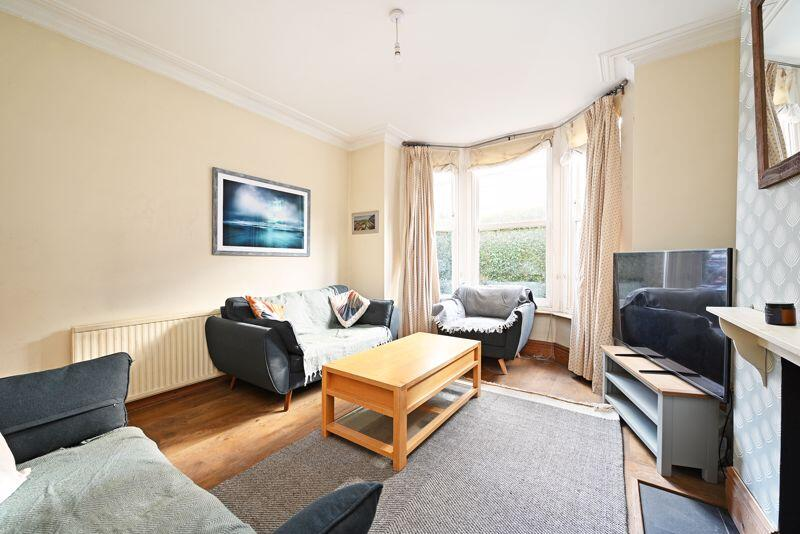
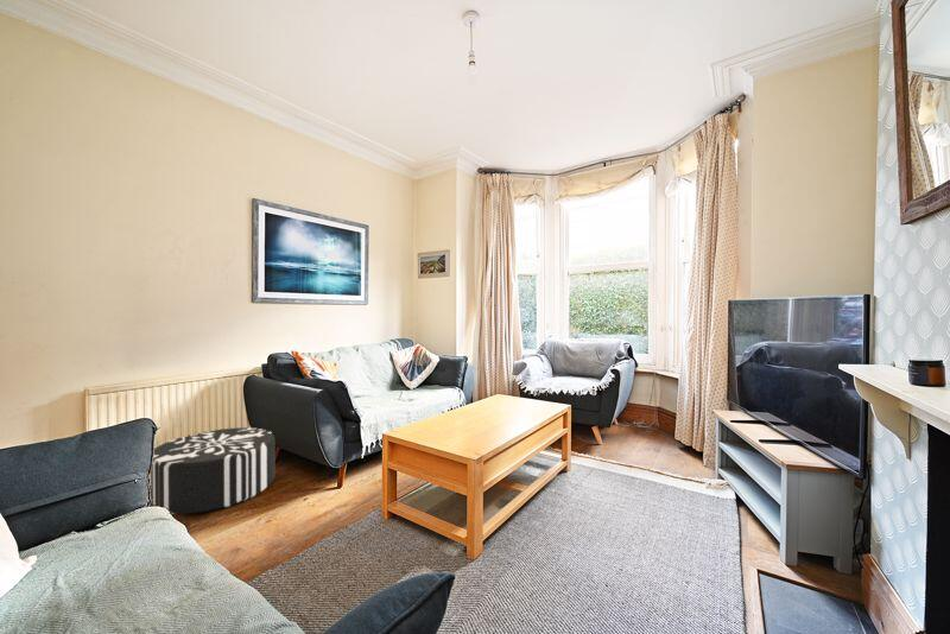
+ pouf [148,426,276,515]
